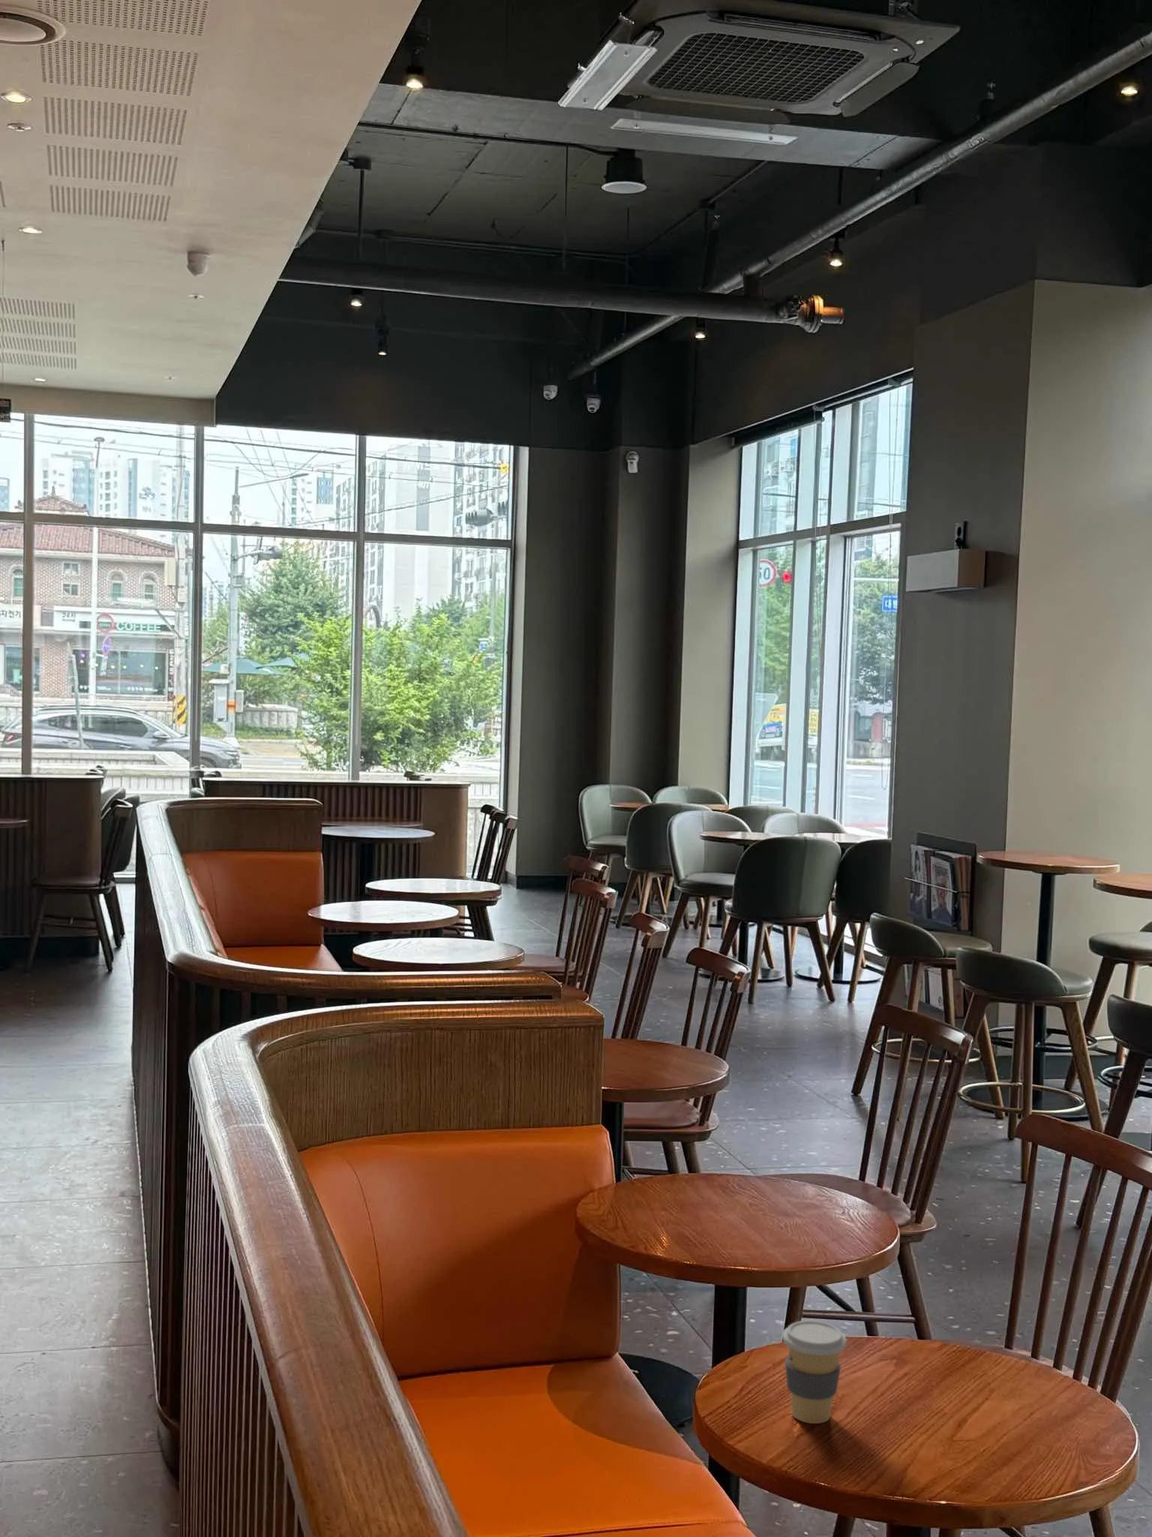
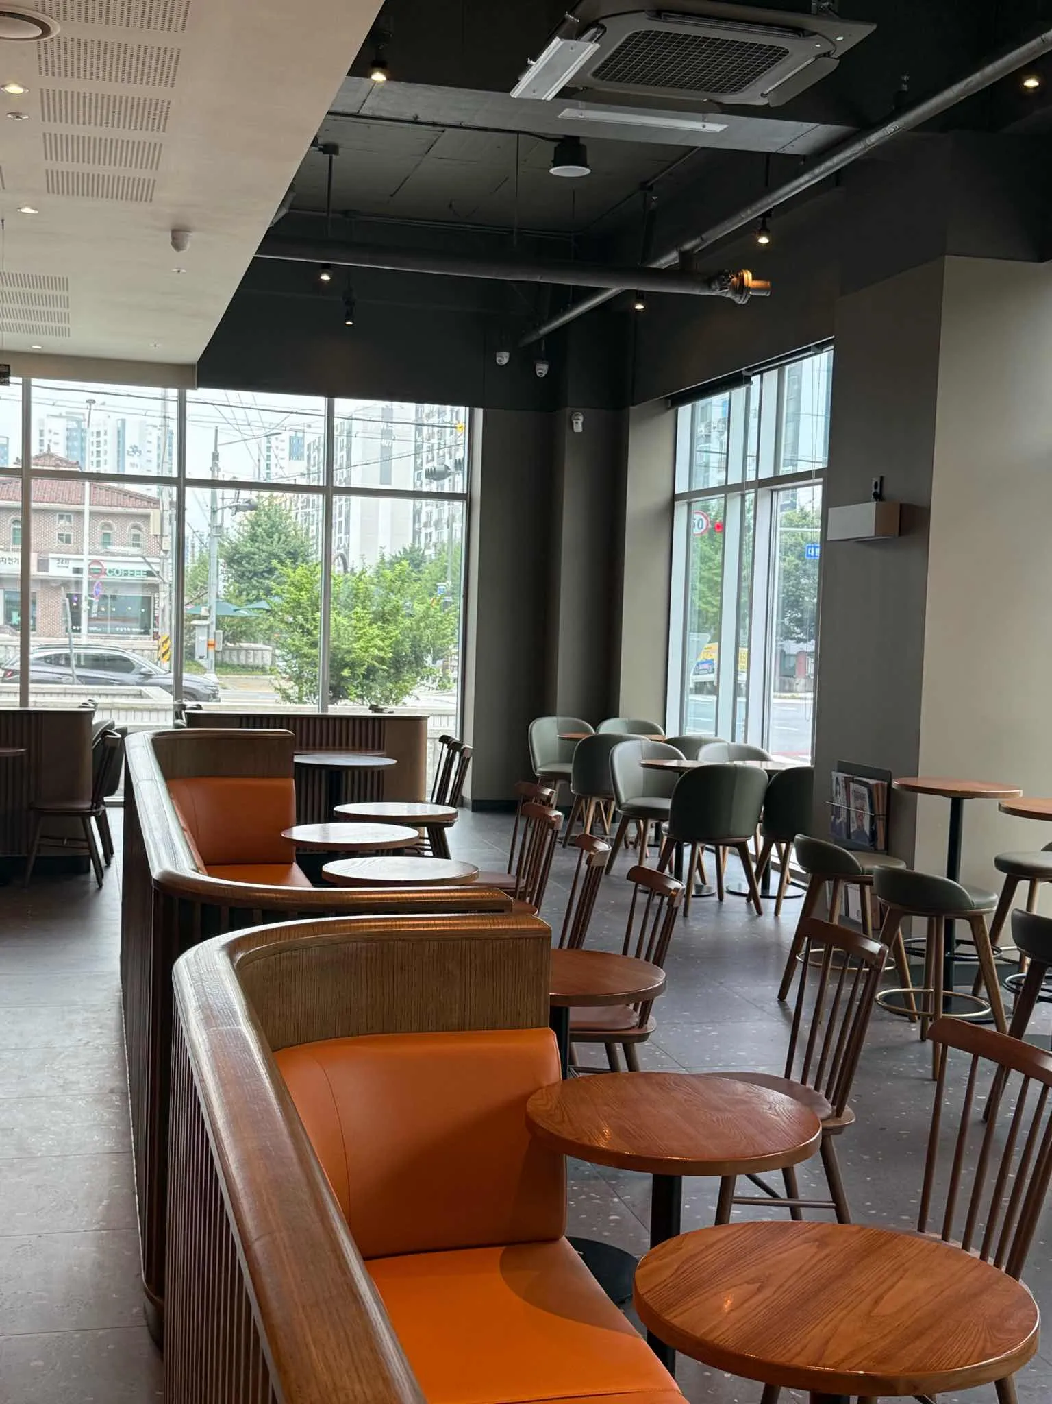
- coffee cup [782,1320,847,1424]
